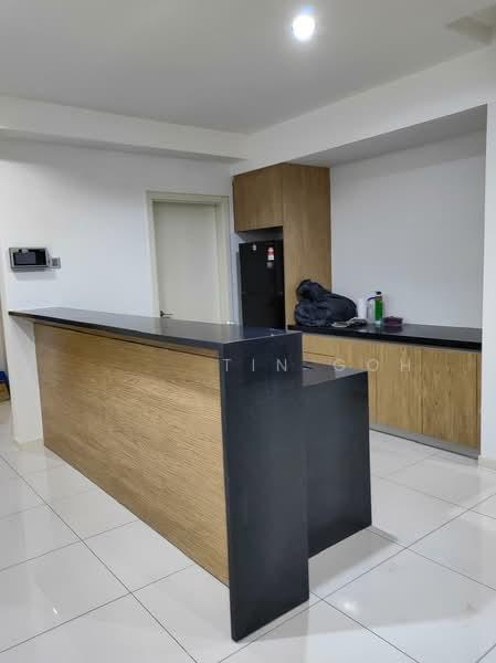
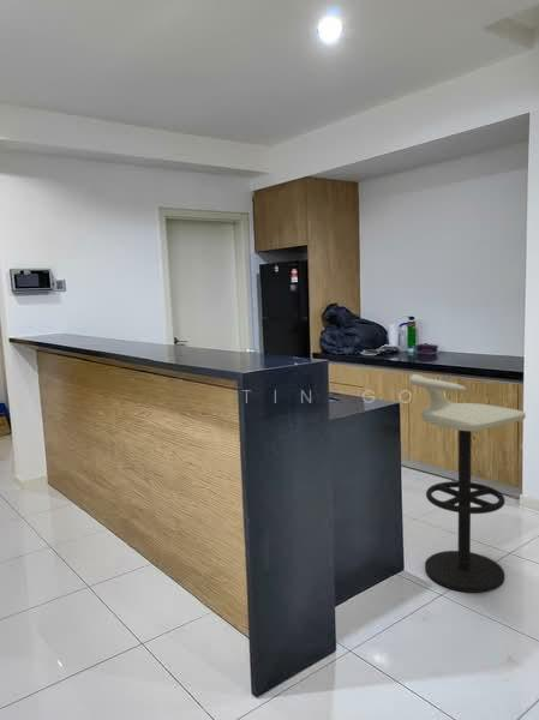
+ bar stool [408,373,527,594]
